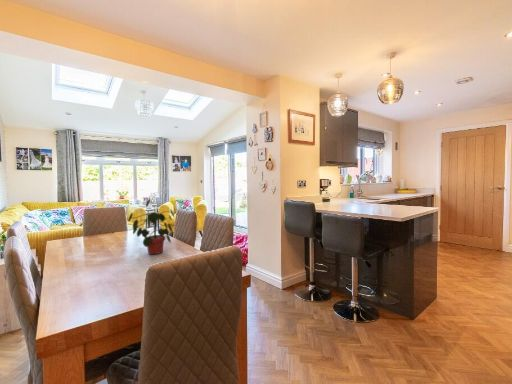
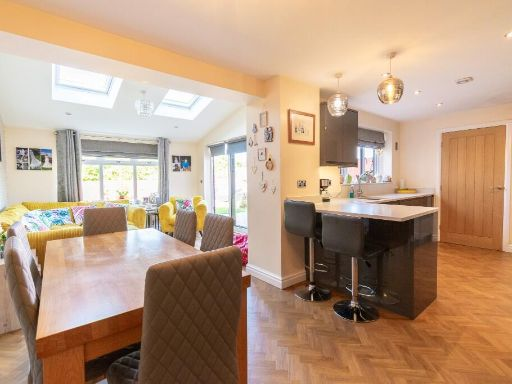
- potted plant [127,198,175,255]
